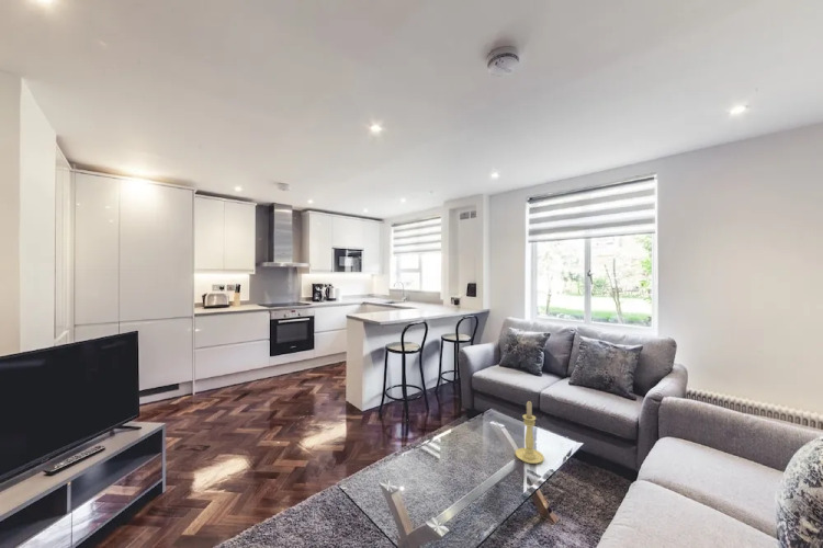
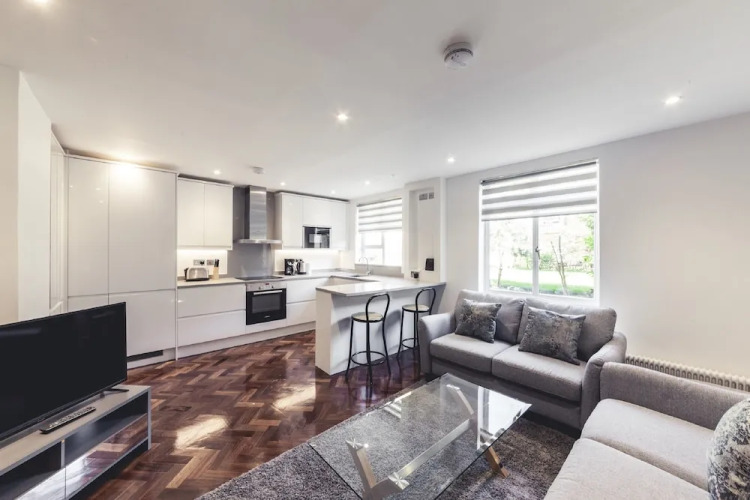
- candle holder [515,400,545,465]
